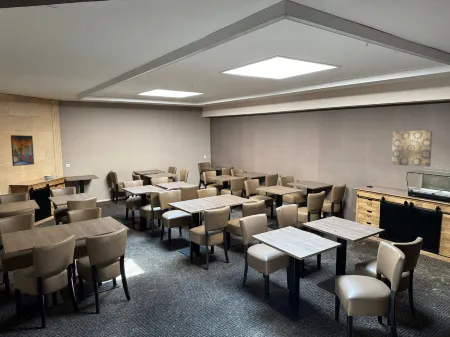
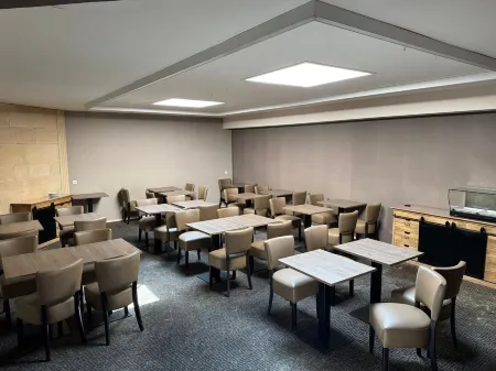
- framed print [10,134,35,167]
- wall art [391,129,433,168]
